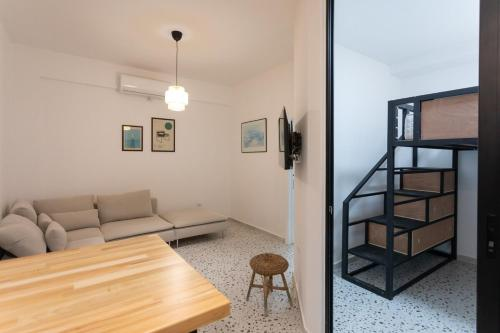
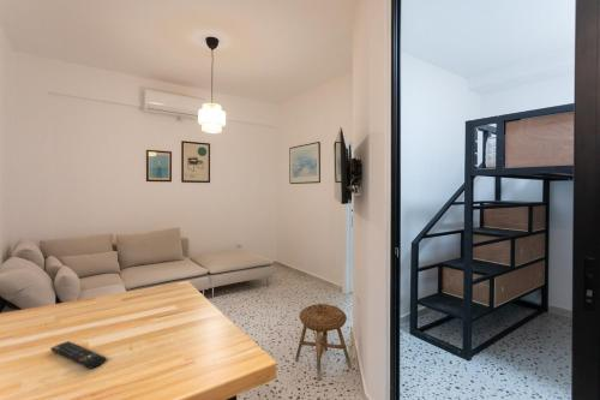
+ remote control [49,340,108,370]
